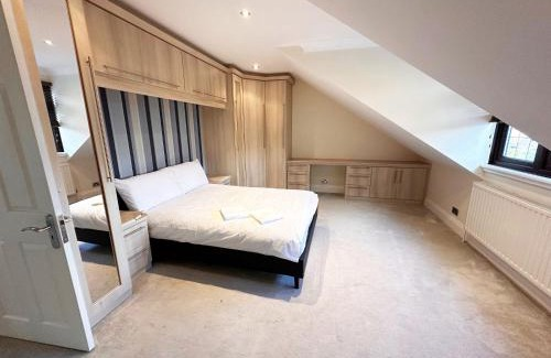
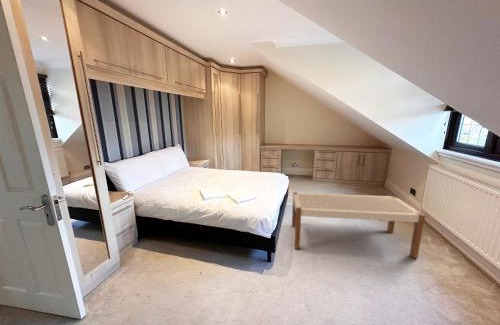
+ bench [291,191,426,259]
